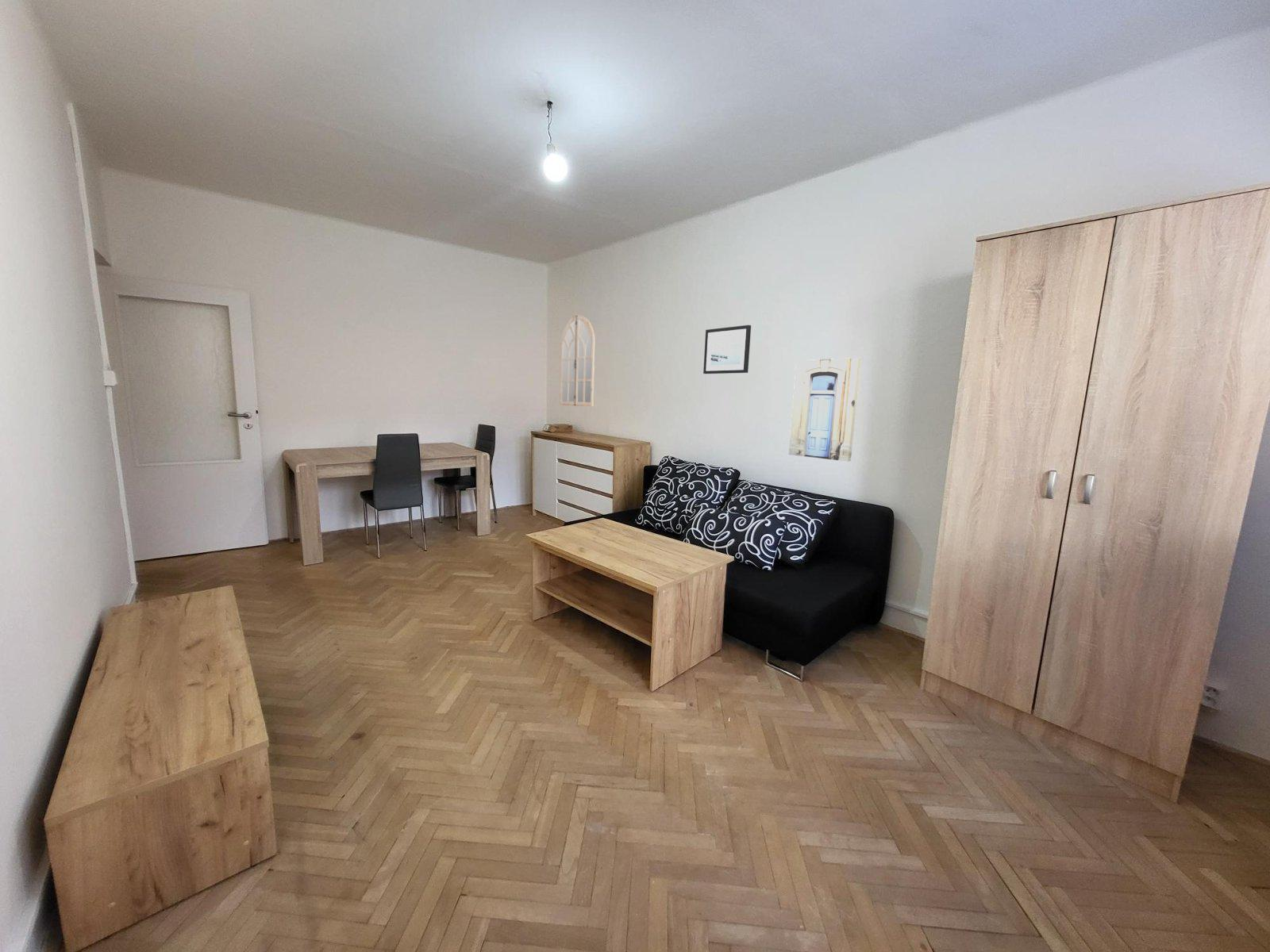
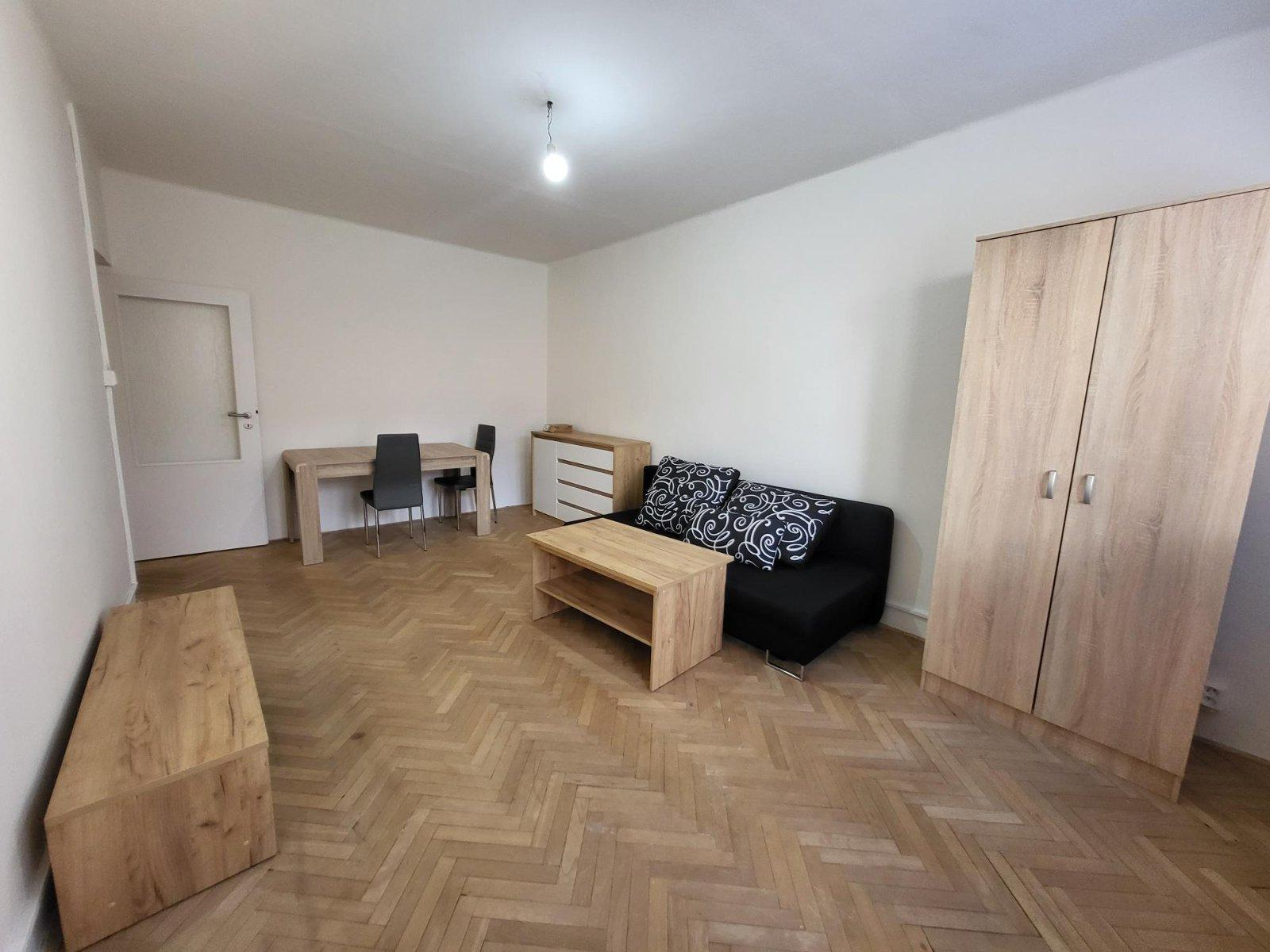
- wall art [788,357,862,463]
- home mirror [559,314,595,407]
- wall art [702,324,752,374]
